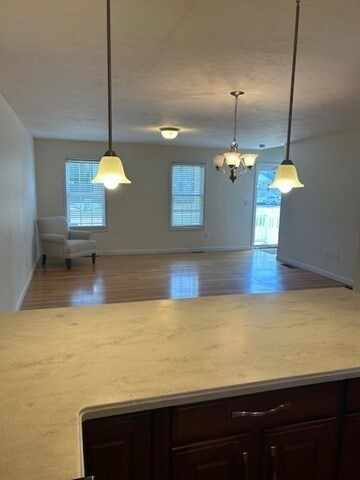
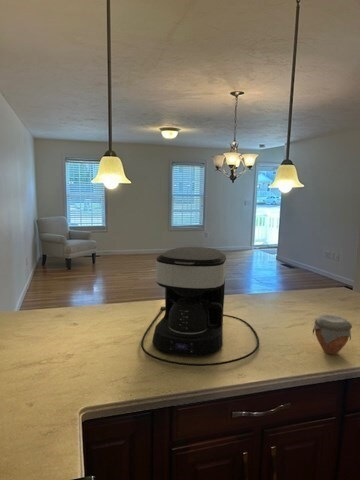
+ jar [312,313,353,355]
+ coffee maker [140,246,260,367]
